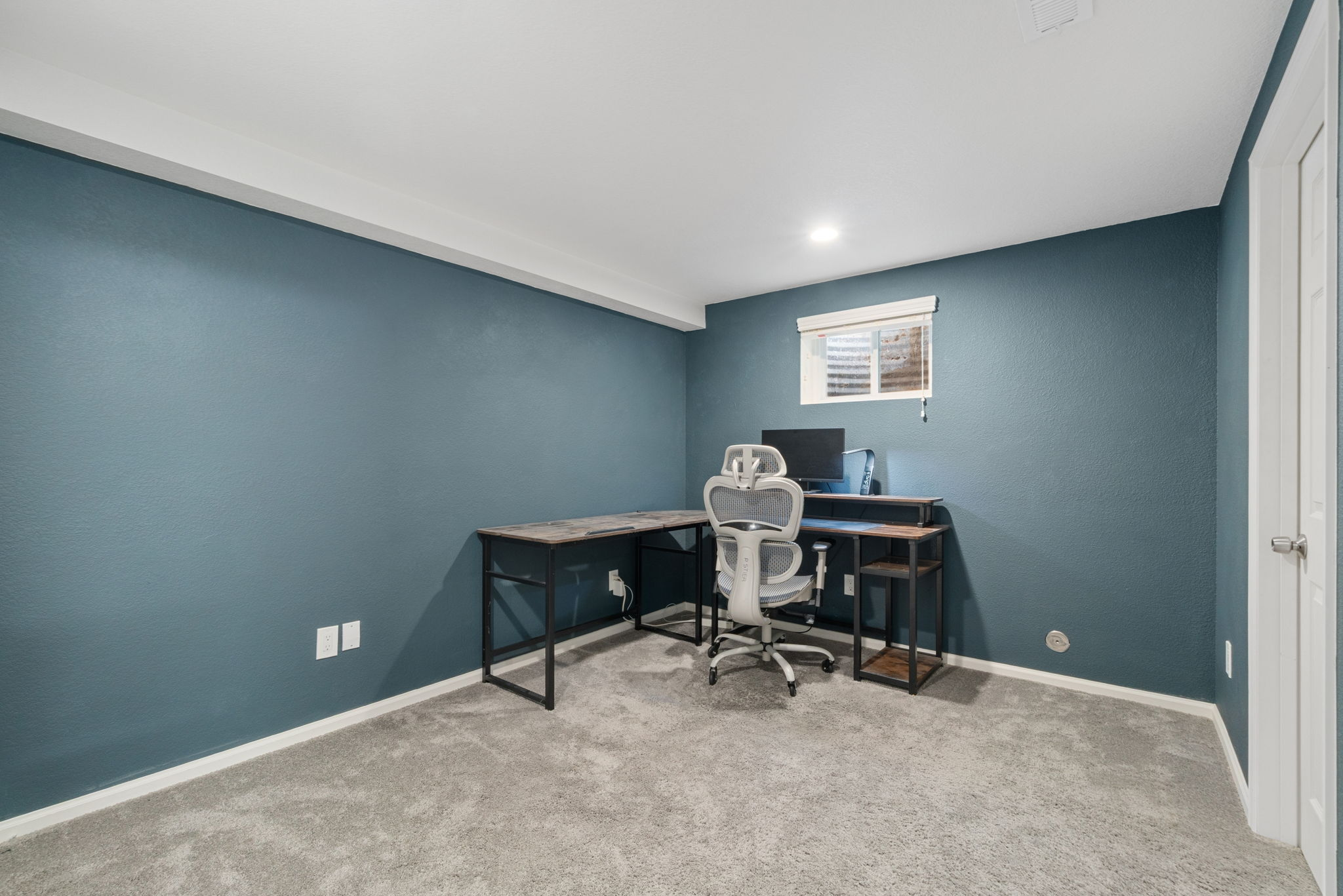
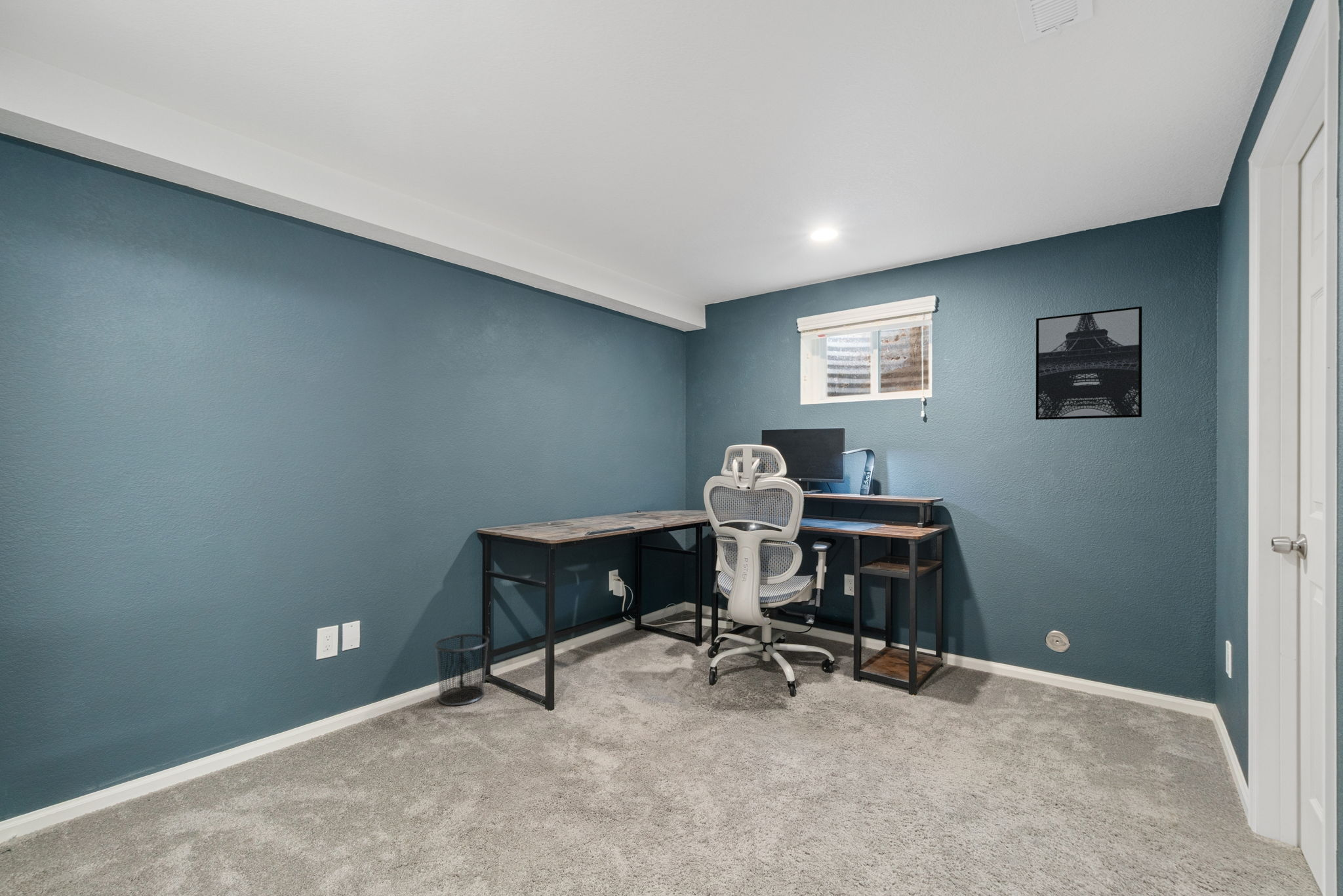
+ waste bin [434,633,490,707]
+ wall art [1035,305,1142,421]
